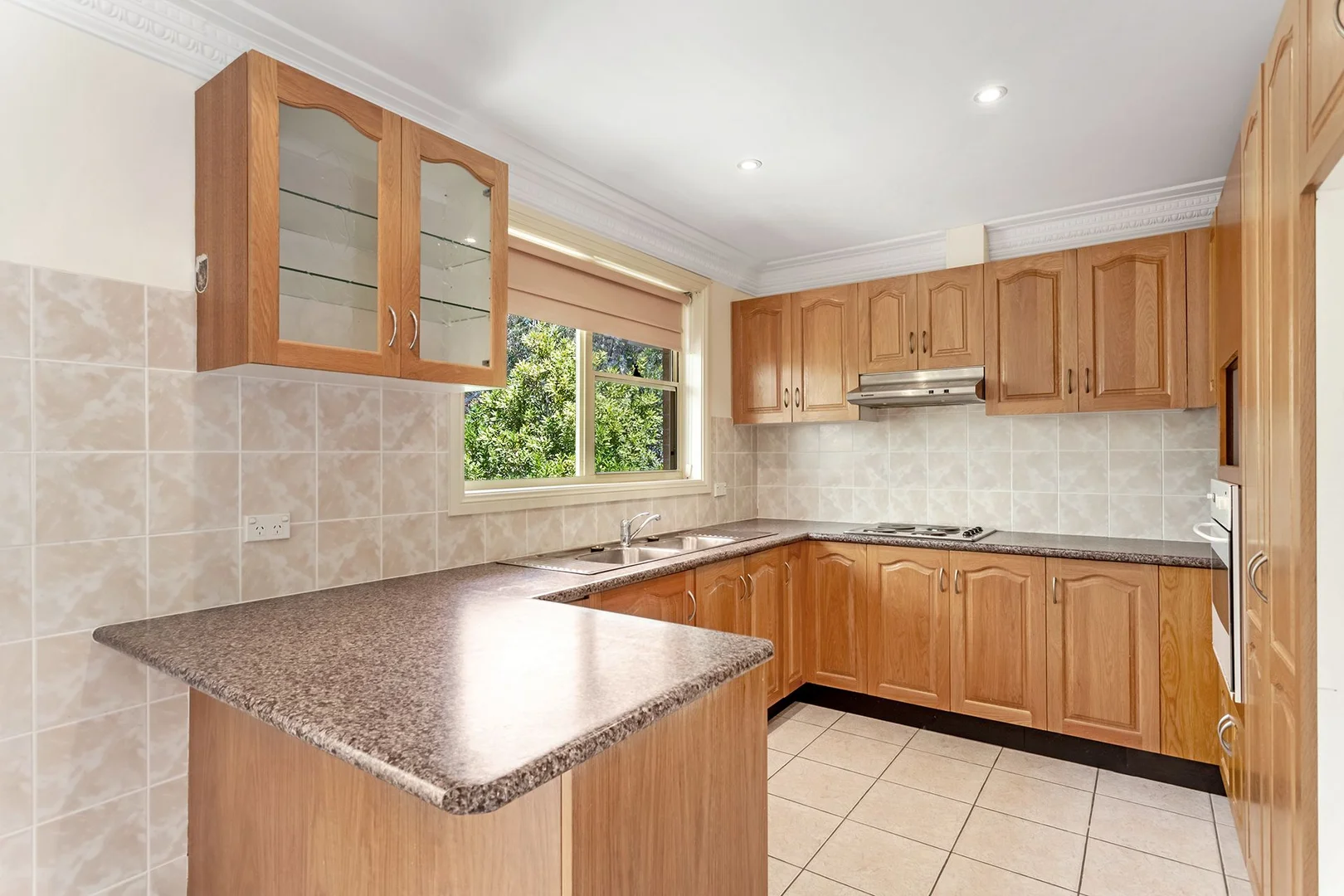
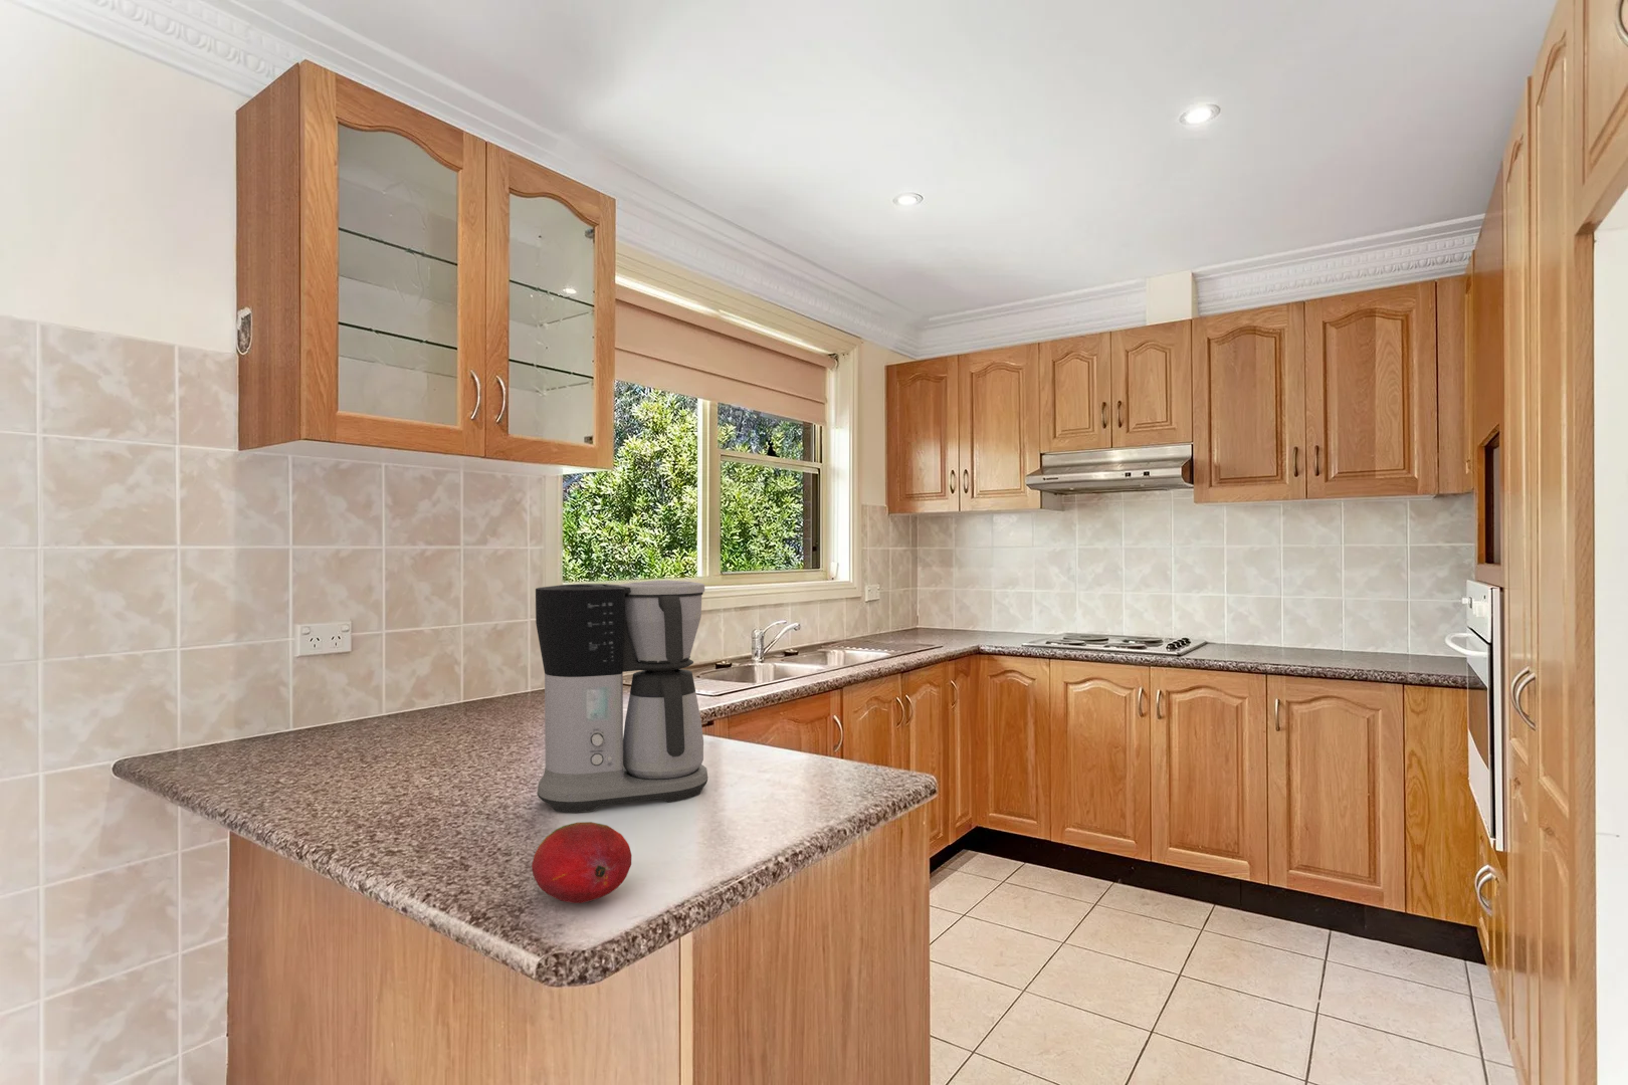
+ fruit [531,821,634,905]
+ coffee maker [534,580,710,813]
